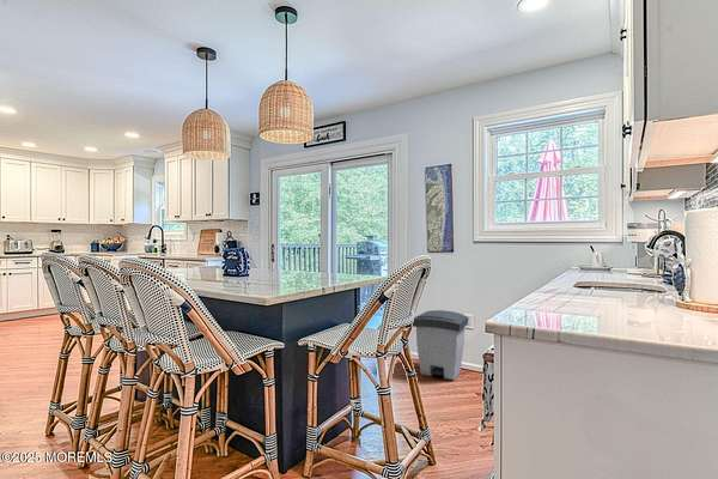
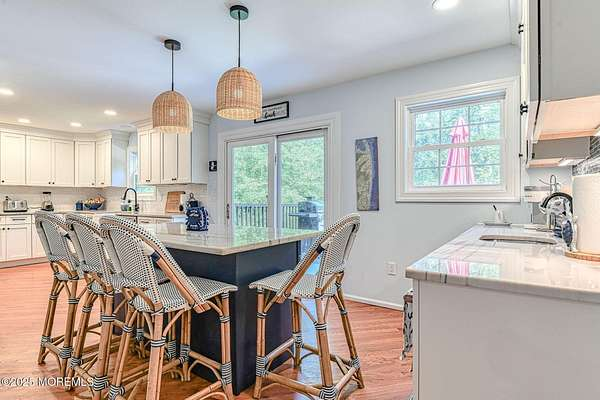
- trash can [412,309,469,381]
